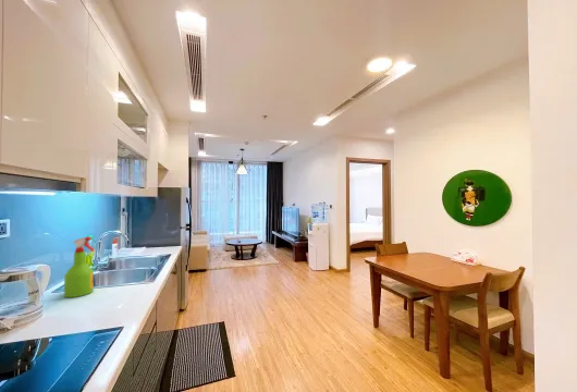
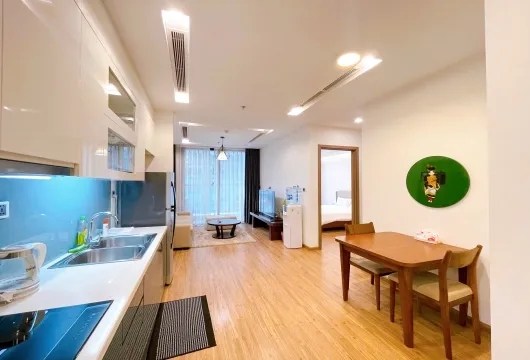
- spray bottle [63,235,96,298]
